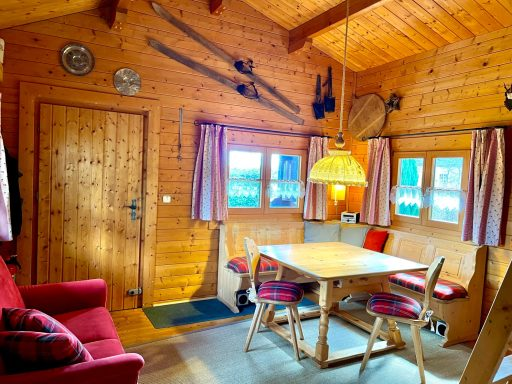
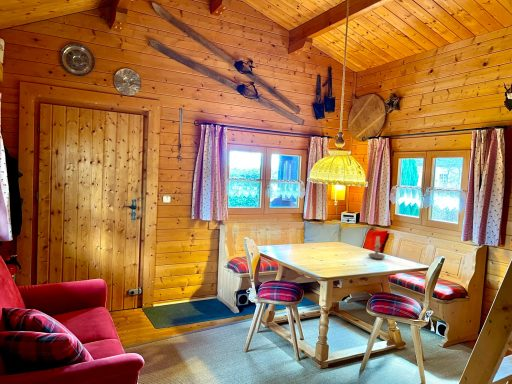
+ candle [367,236,386,260]
